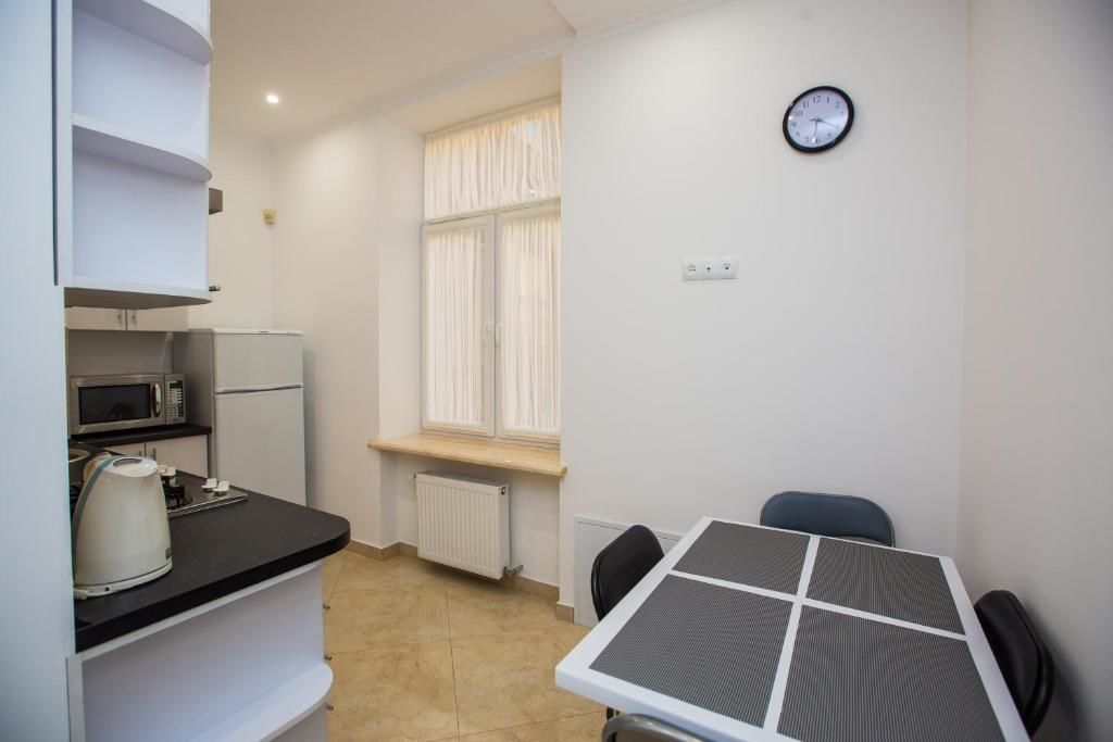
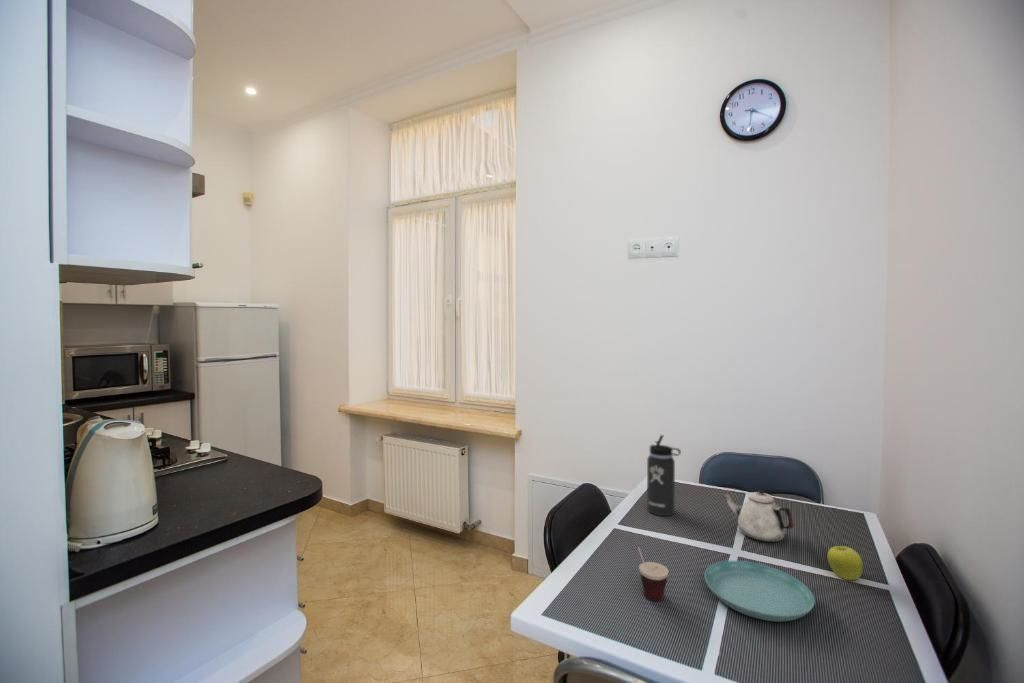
+ thermos bottle [646,434,682,517]
+ saucer [703,560,816,622]
+ fruit [826,545,864,581]
+ cup [625,534,670,602]
+ teapot [723,489,795,543]
